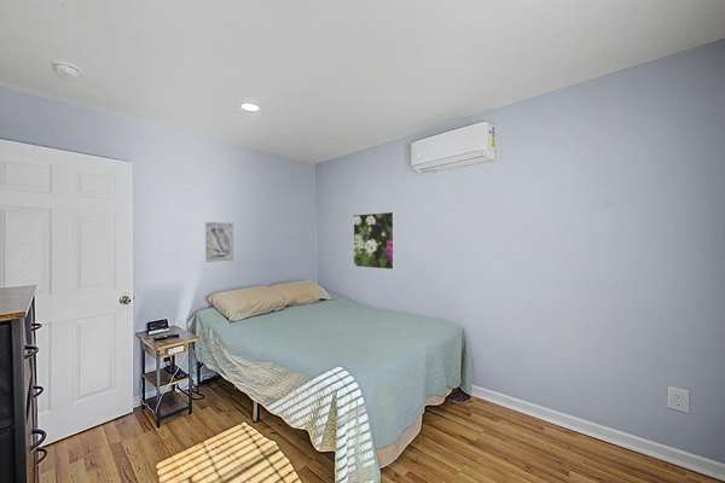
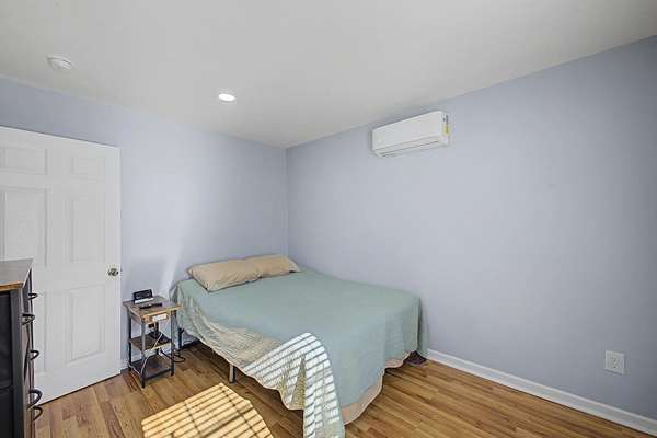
- wall art [204,221,234,263]
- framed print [353,211,396,270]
